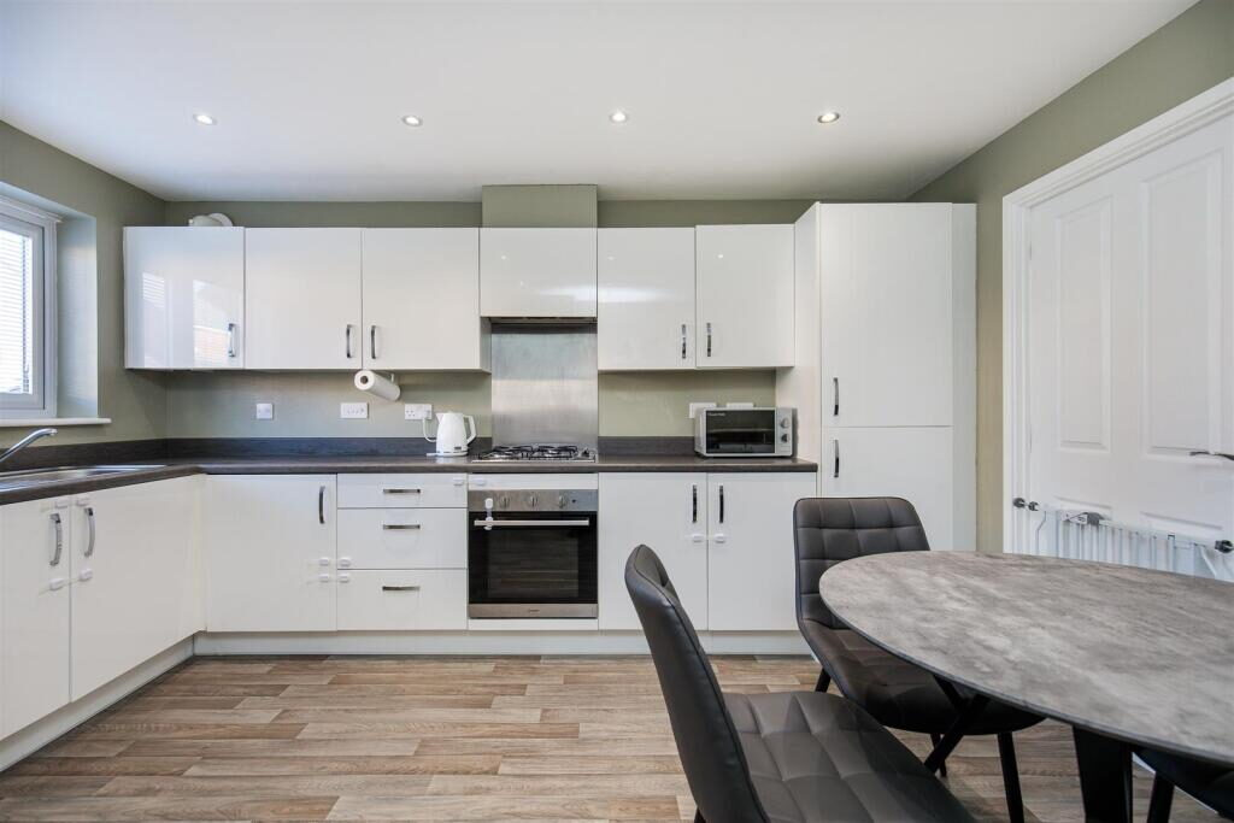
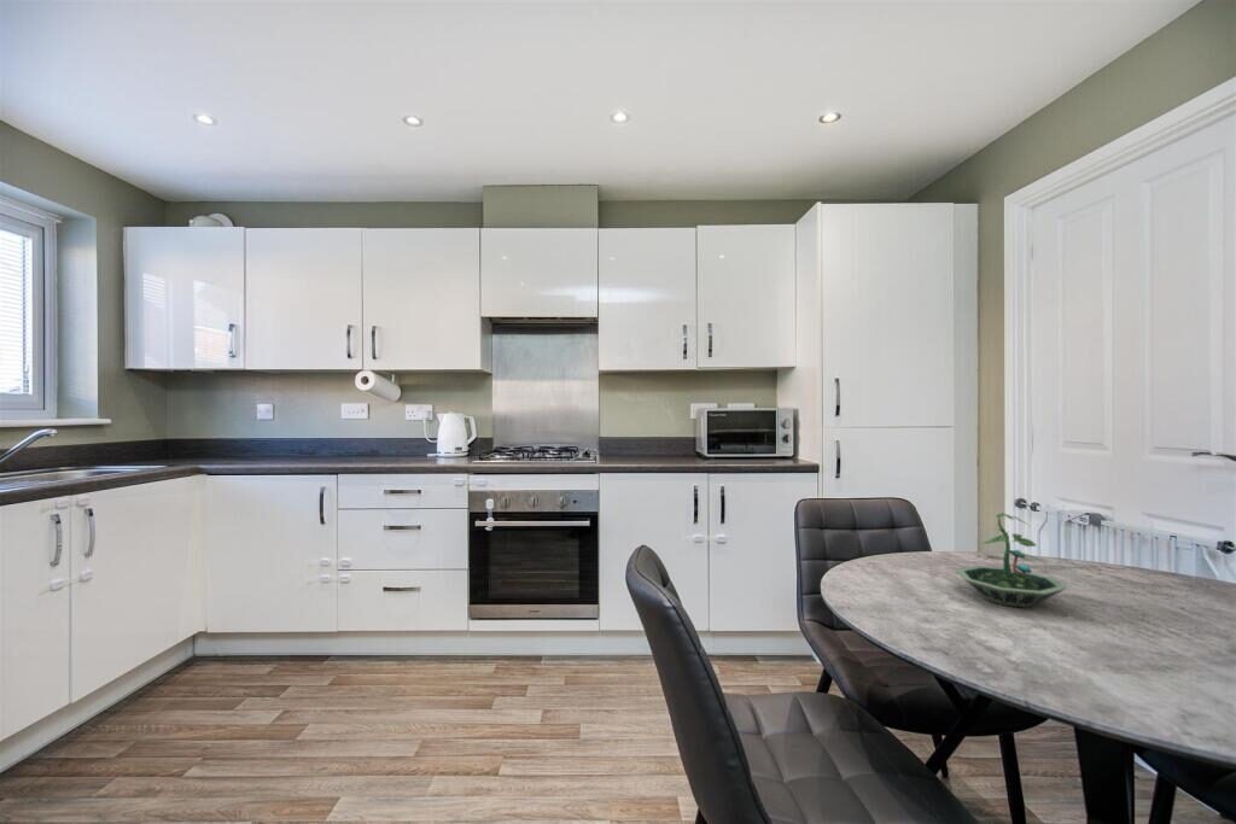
+ terrarium [955,512,1068,609]
